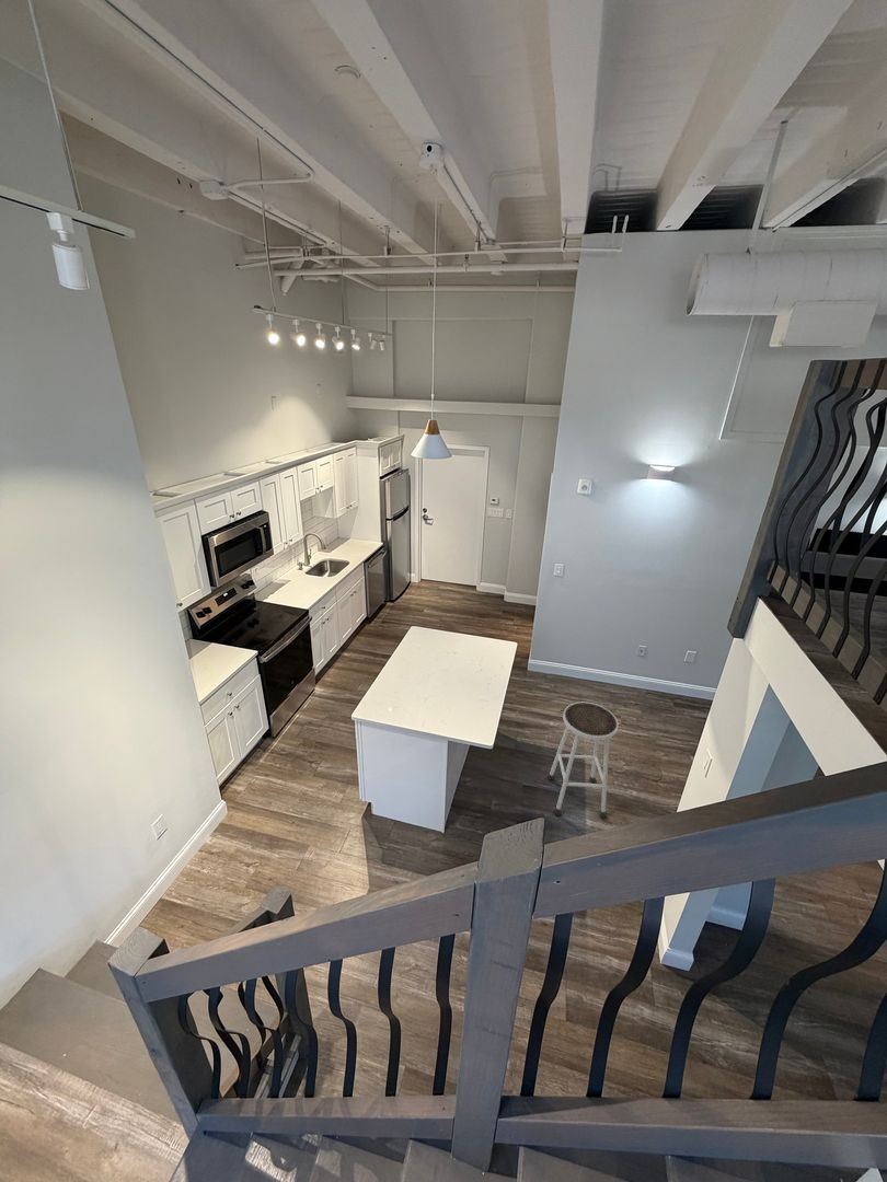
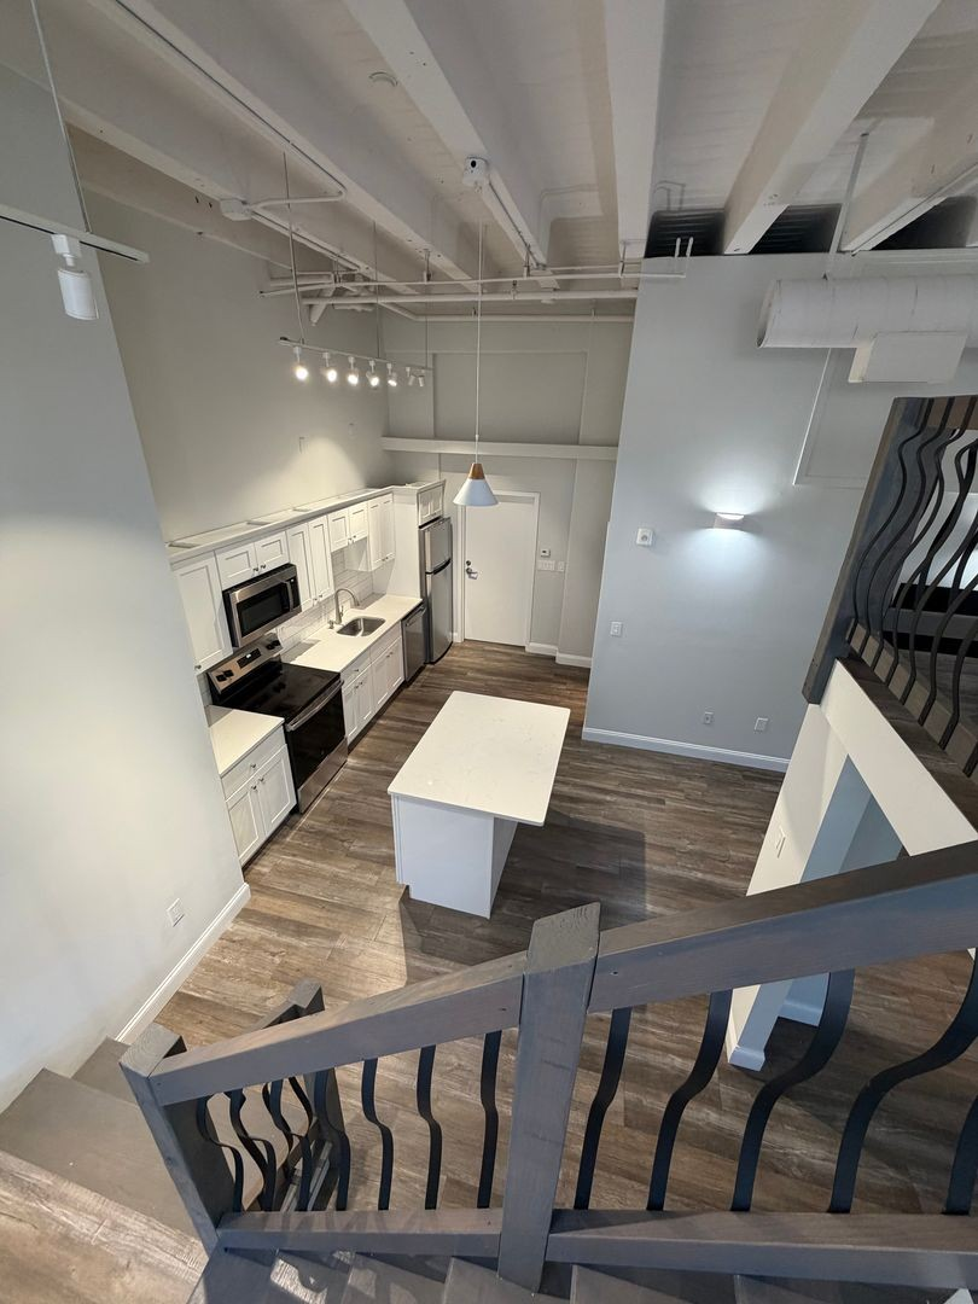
- stool [546,702,619,820]
